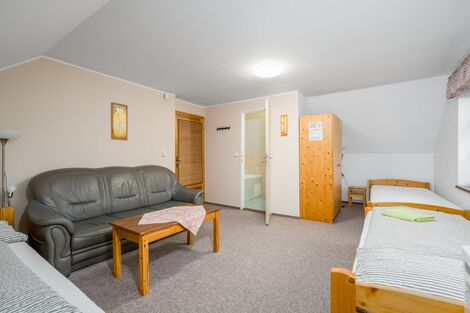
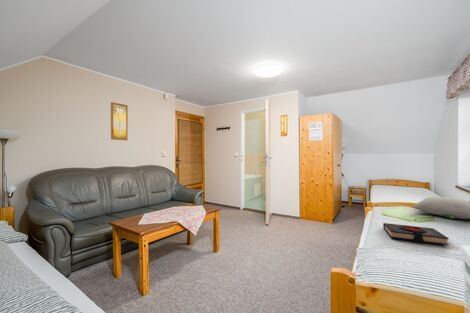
+ book [382,222,450,246]
+ pillow [411,196,470,220]
